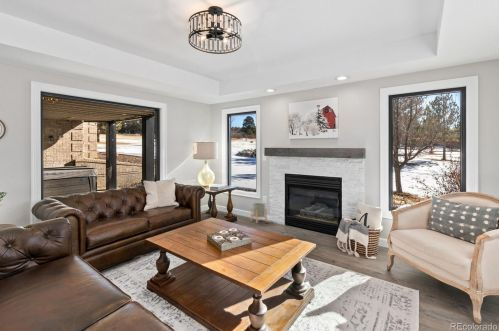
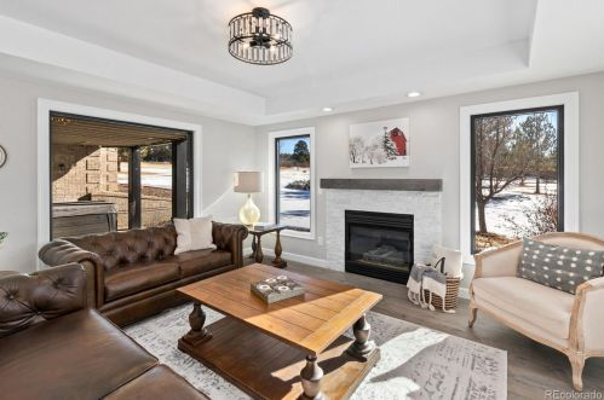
- planter [250,202,268,224]
